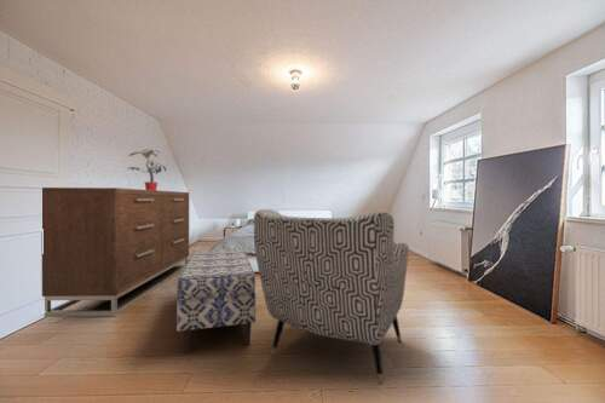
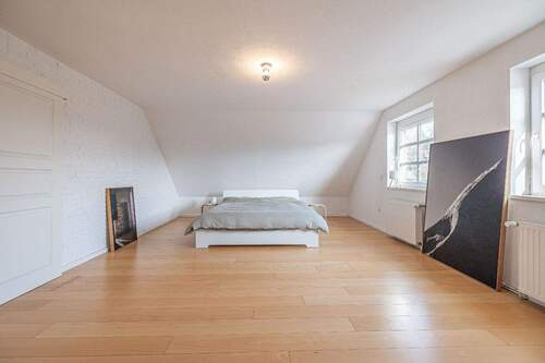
- potted plant [126,149,167,190]
- dresser [41,186,190,318]
- armchair [253,208,410,385]
- bench [175,247,257,355]
